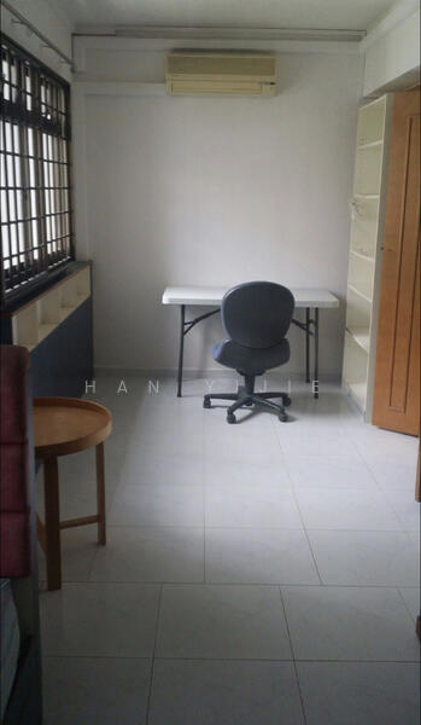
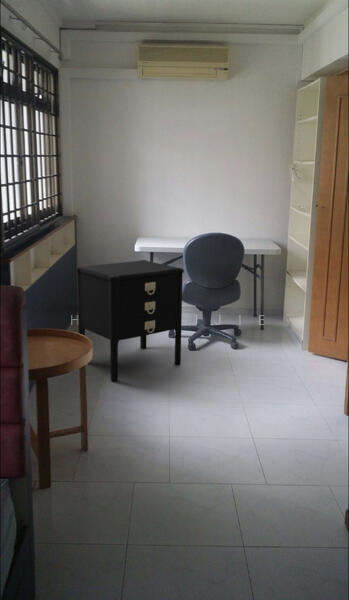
+ nightstand [75,259,185,382]
